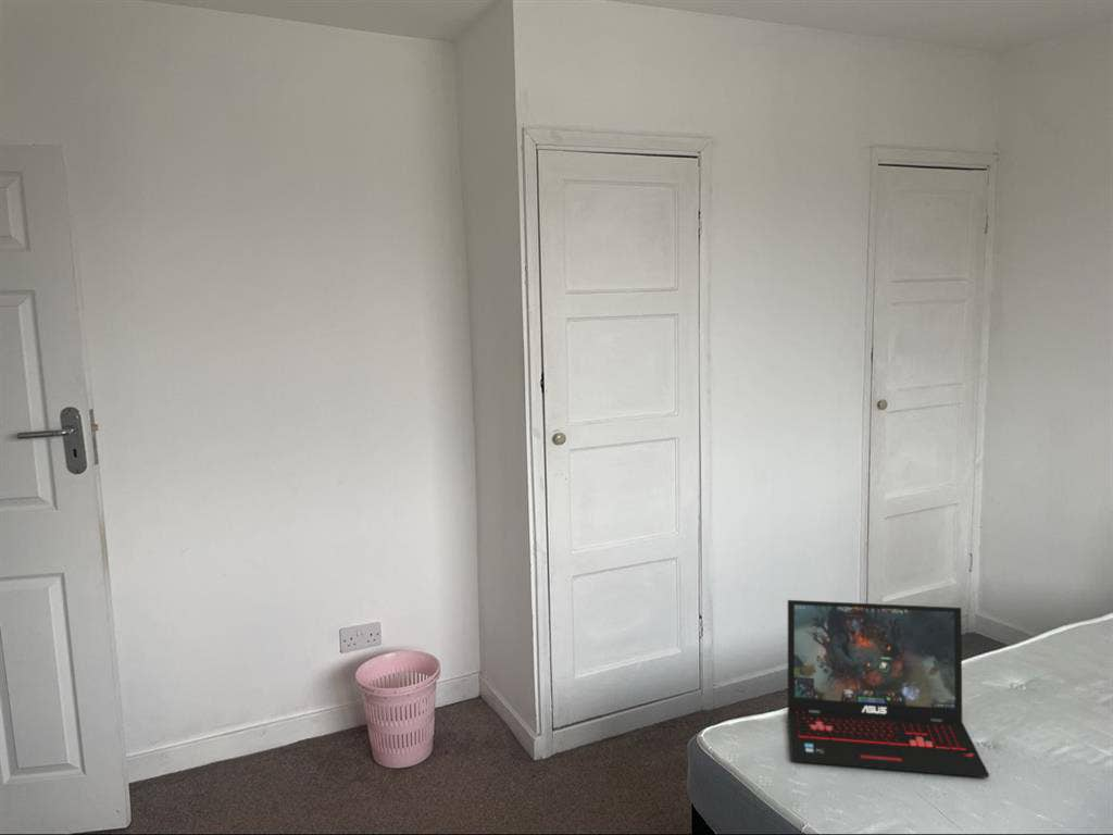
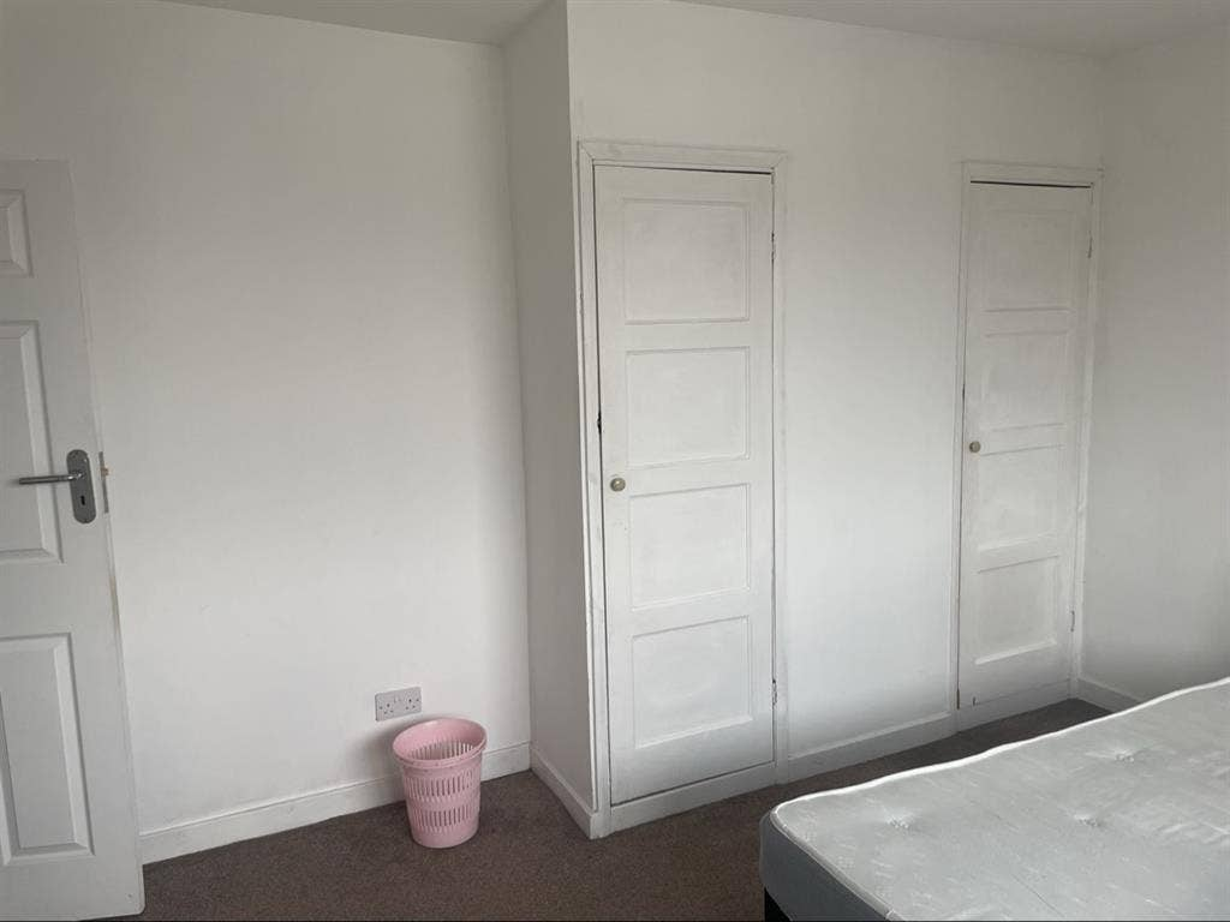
- laptop [787,599,990,778]
